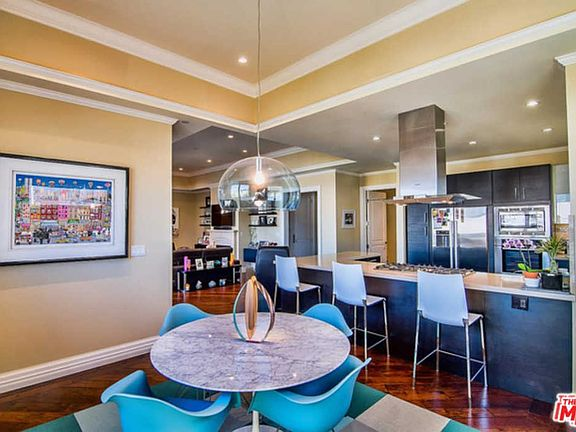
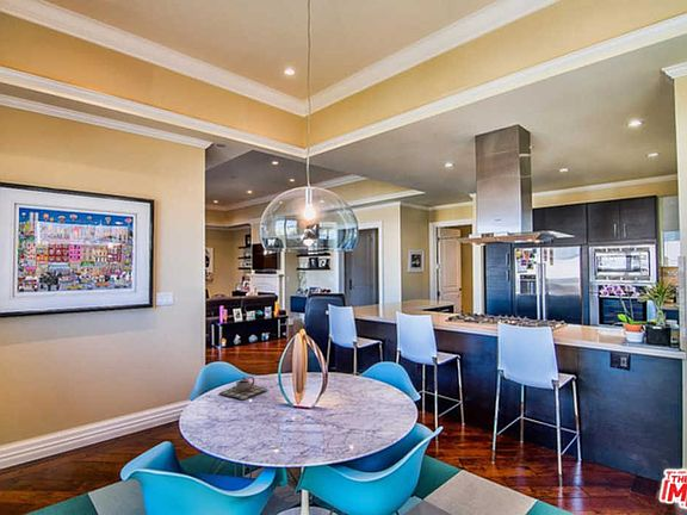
+ teapot [217,376,268,402]
